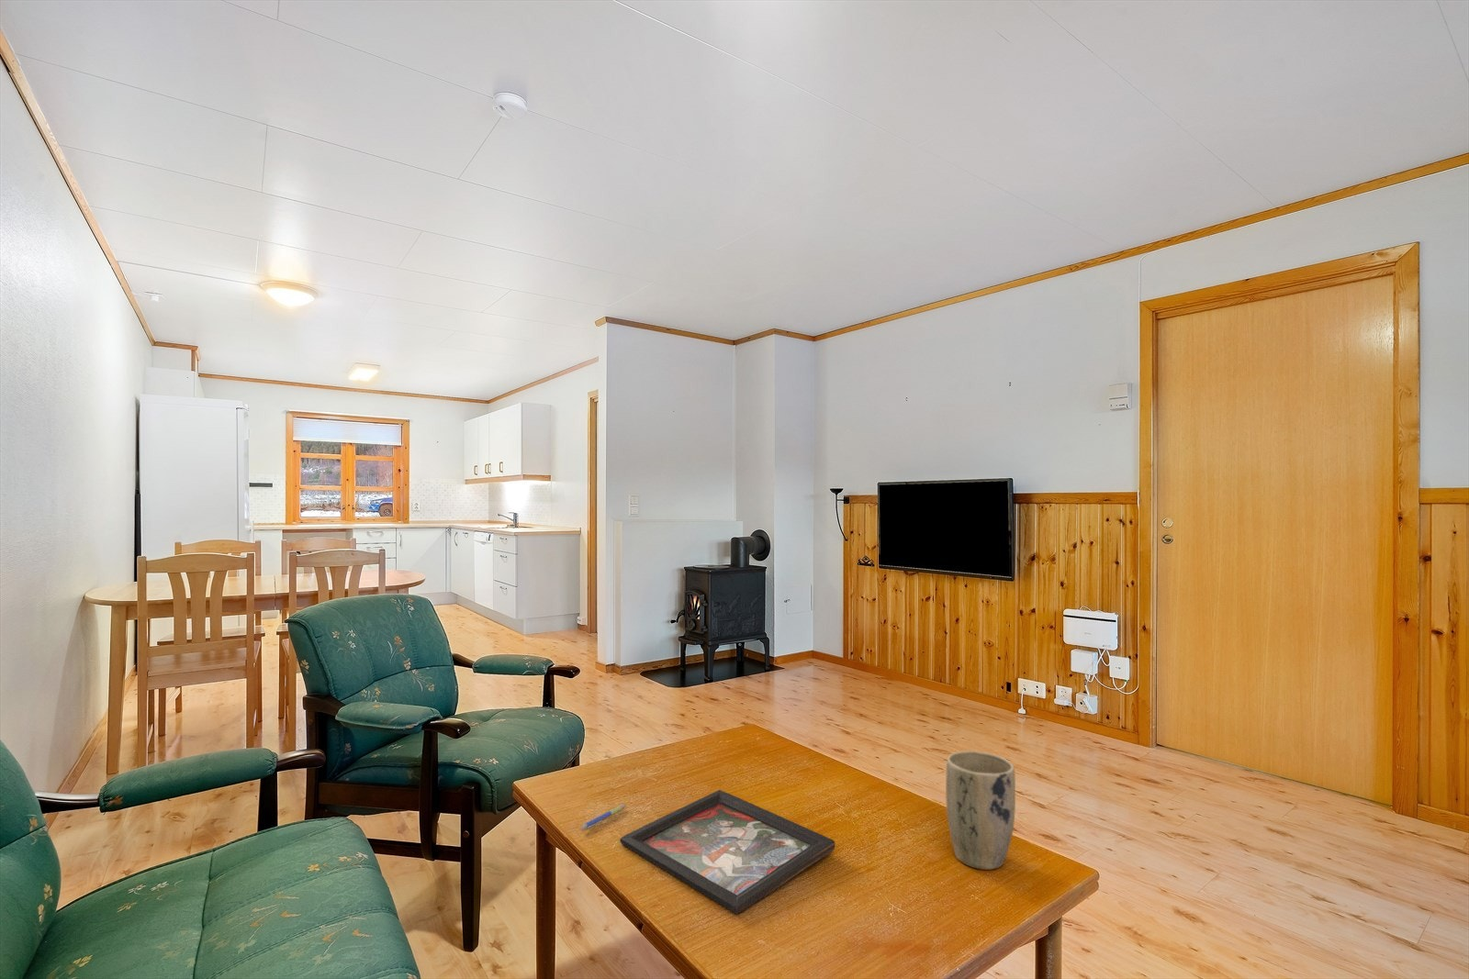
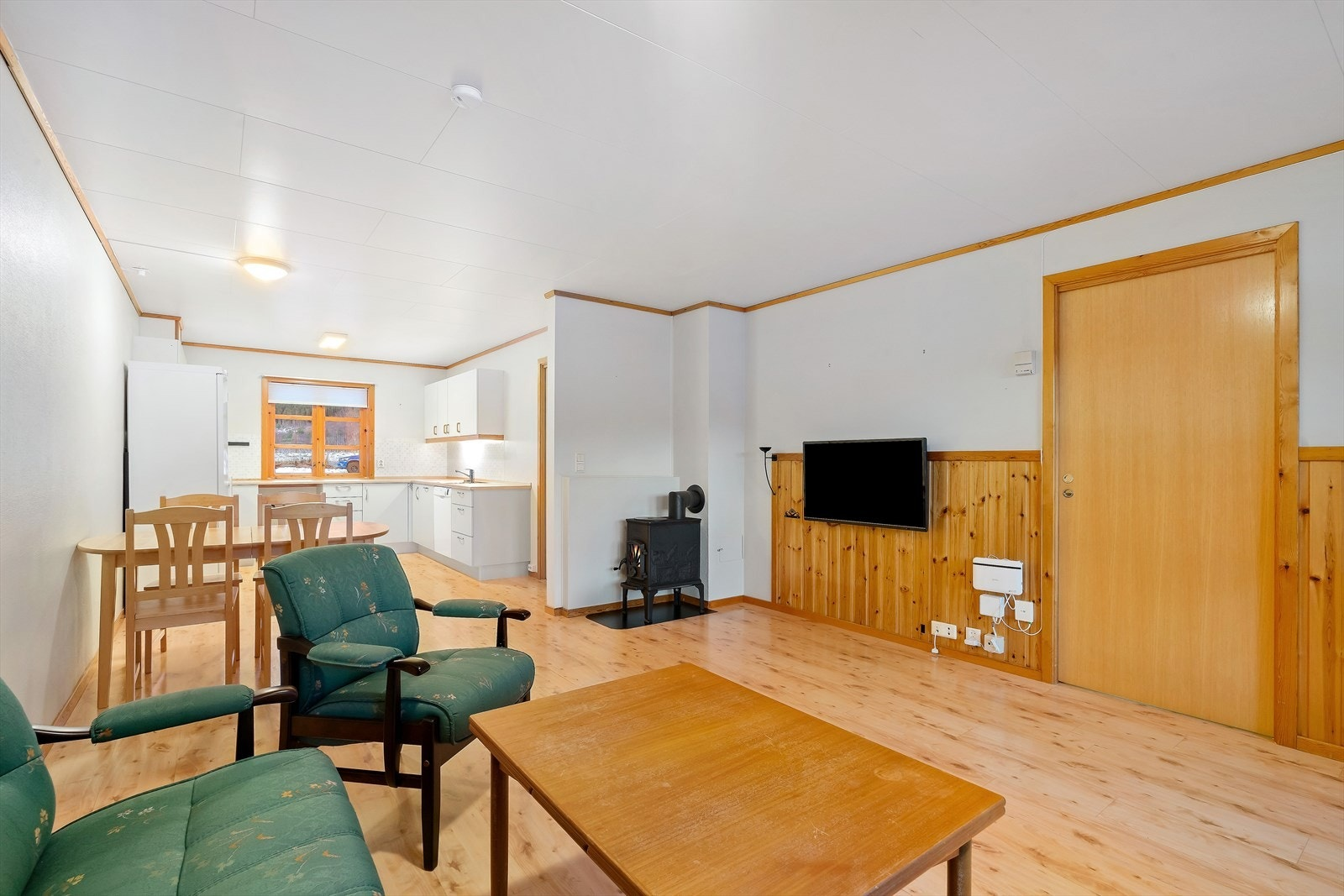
- pen [580,804,626,829]
- decorative tray [619,789,835,913]
- plant pot [944,751,1016,871]
